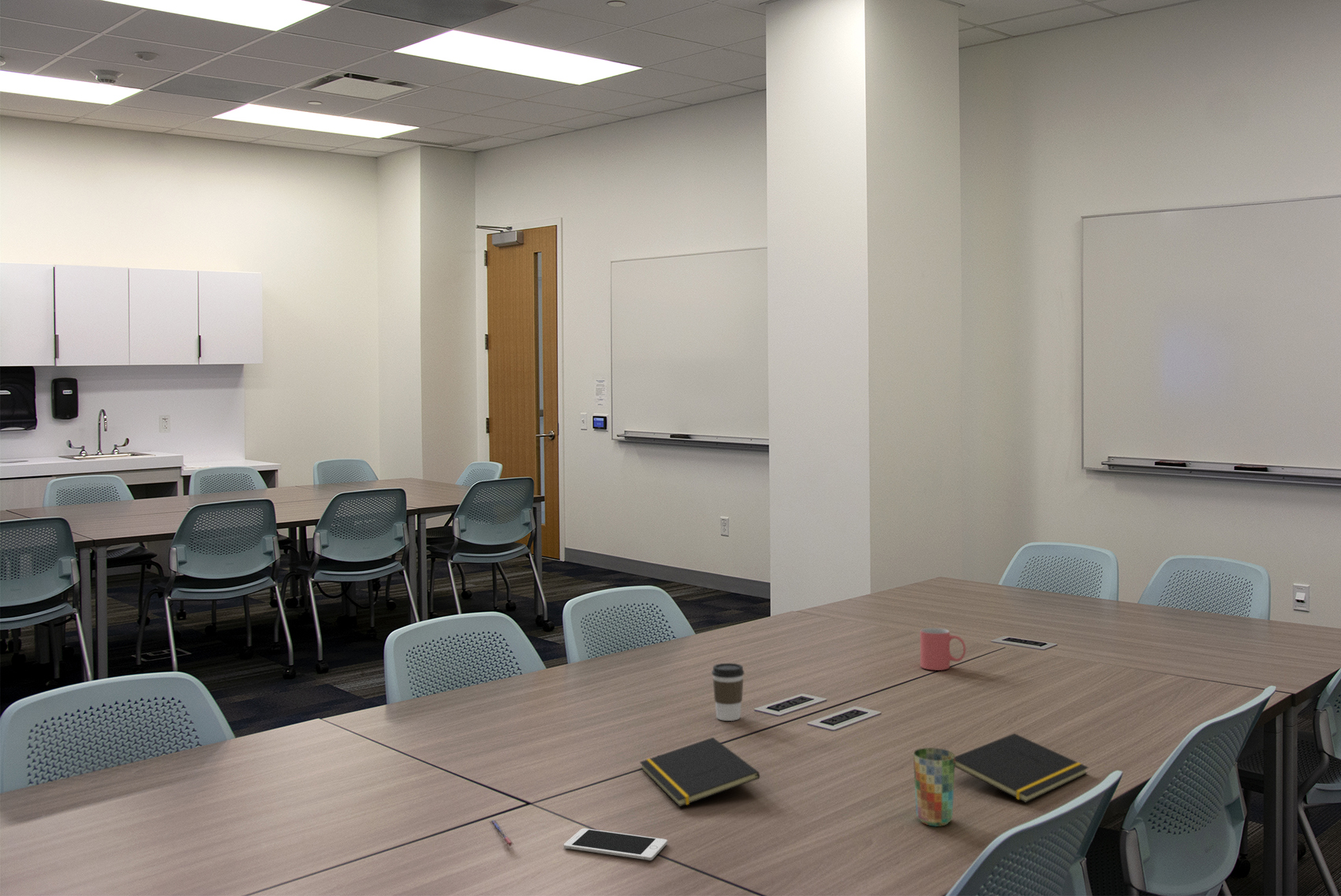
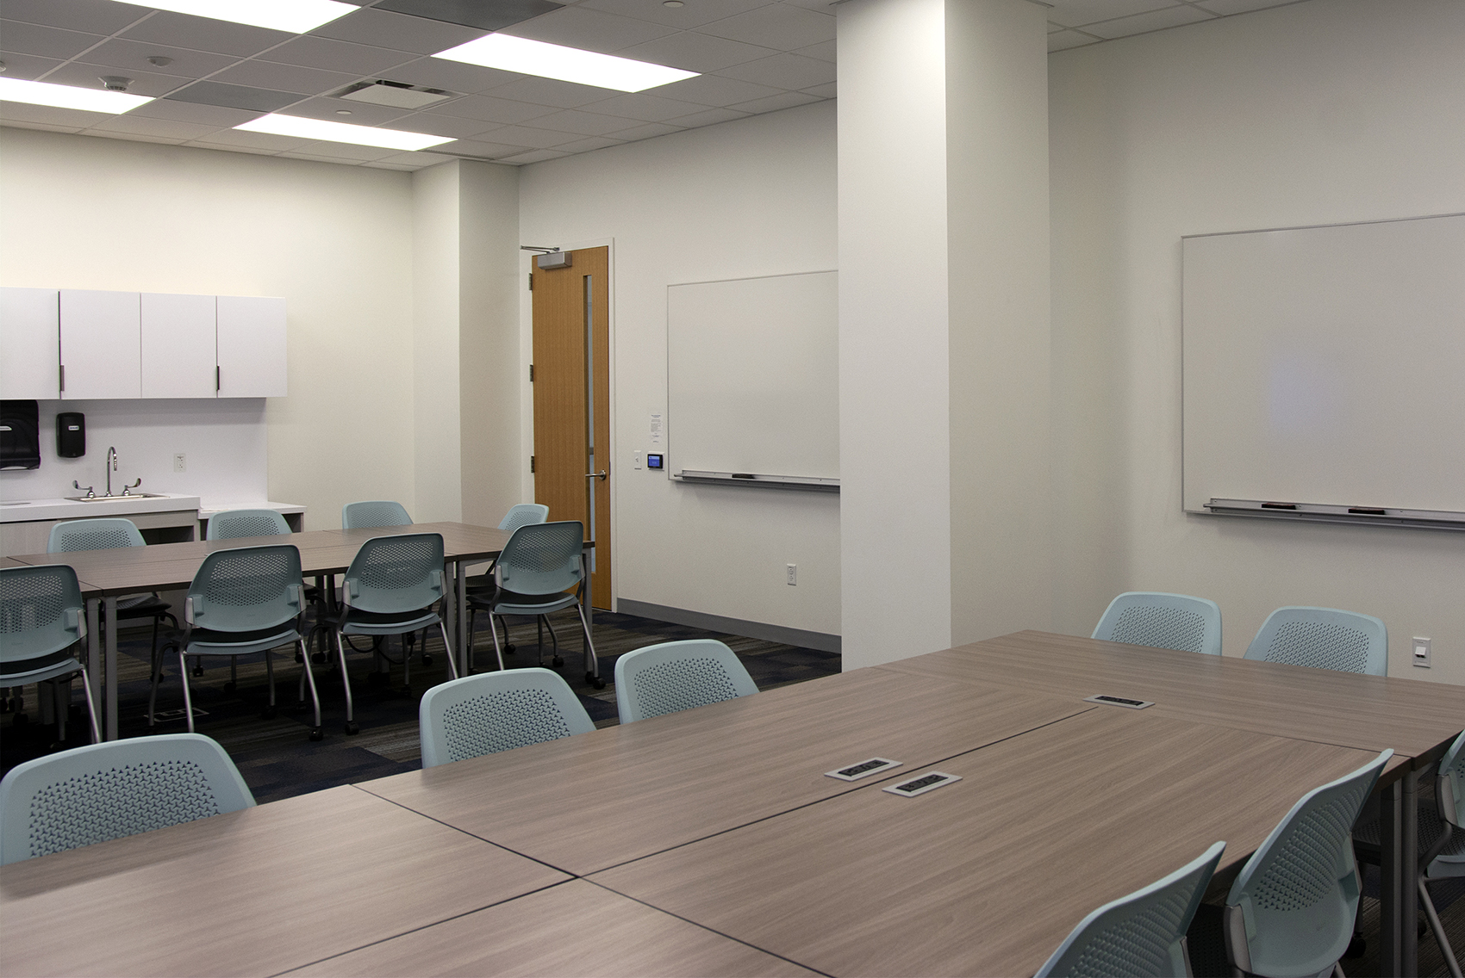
- cup [913,747,956,827]
- coffee cup [711,663,745,722]
- cell phone [563,827,668,861]
- mug [920,627,966,671]
- pen [490,819,514,846]
- notepad [639,737,760,808]
- notepad [954,733,1089,804]
